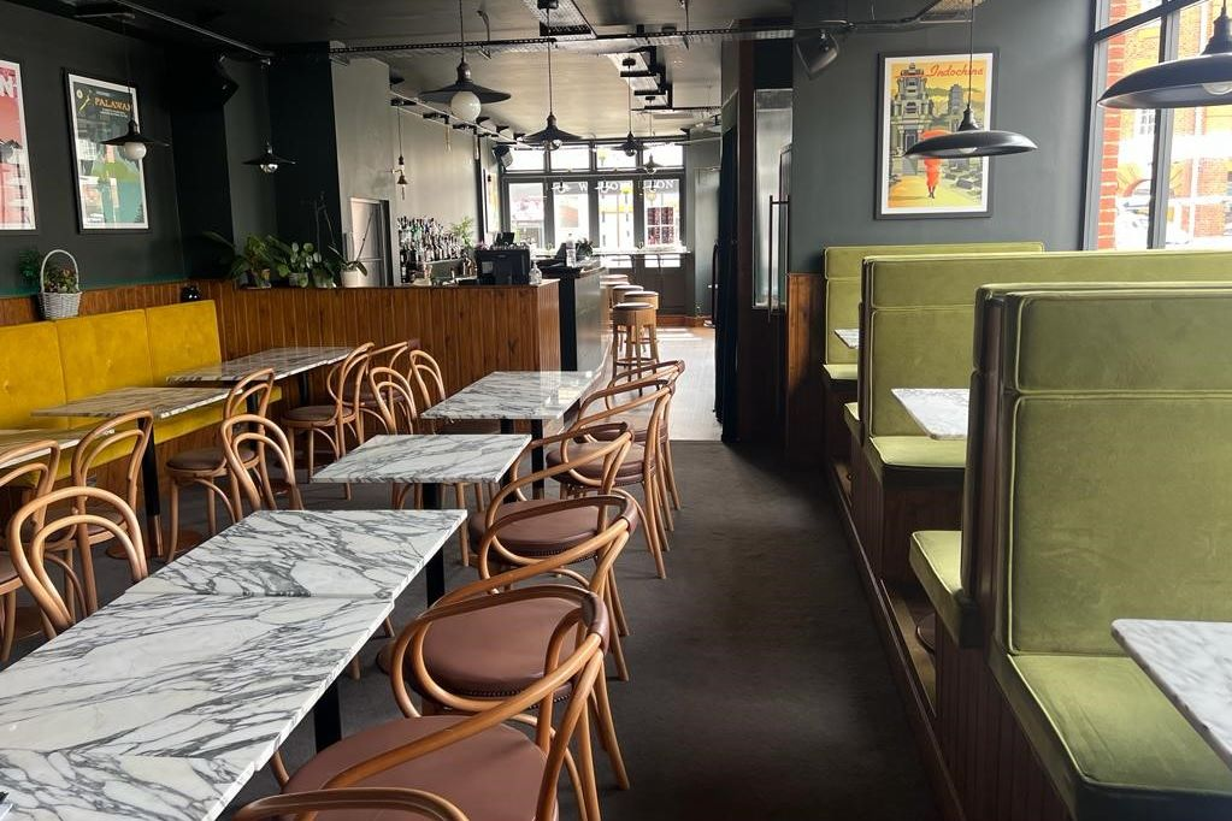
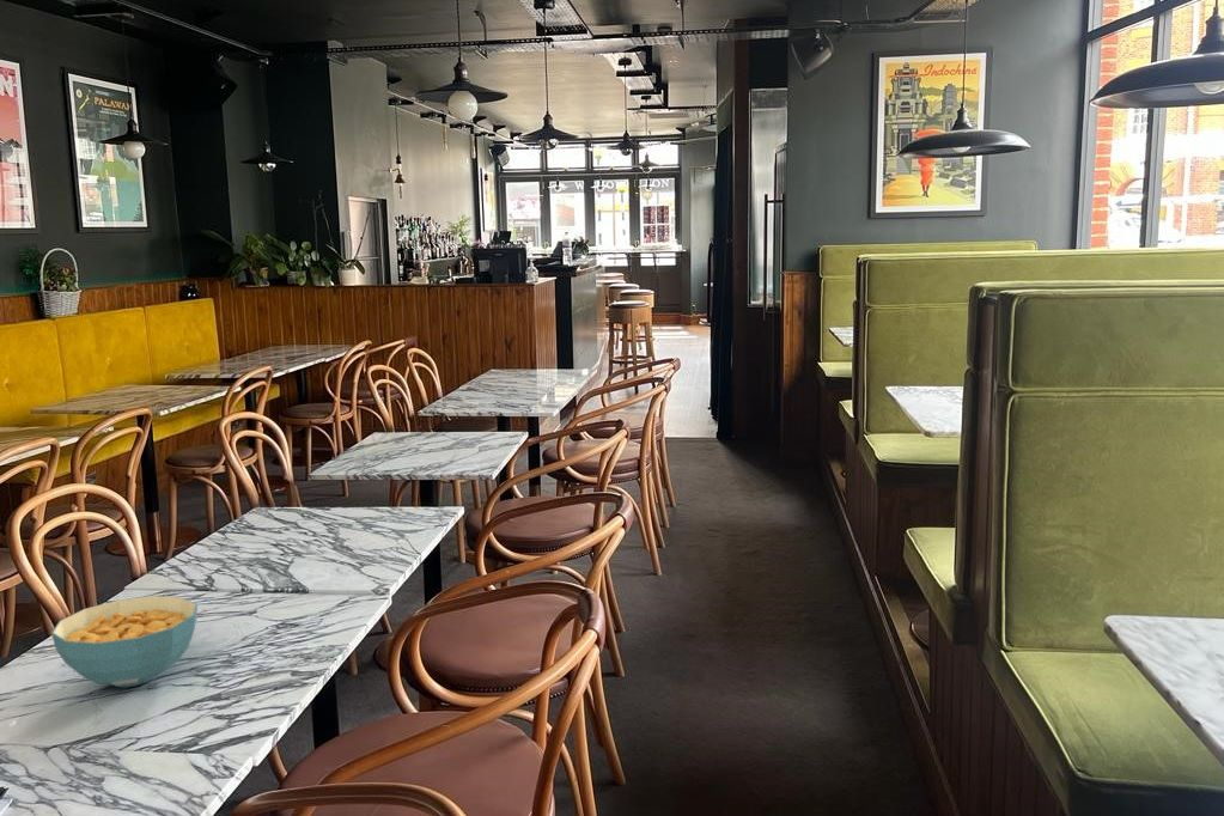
+ cereal bowl [50,595,199,688]
